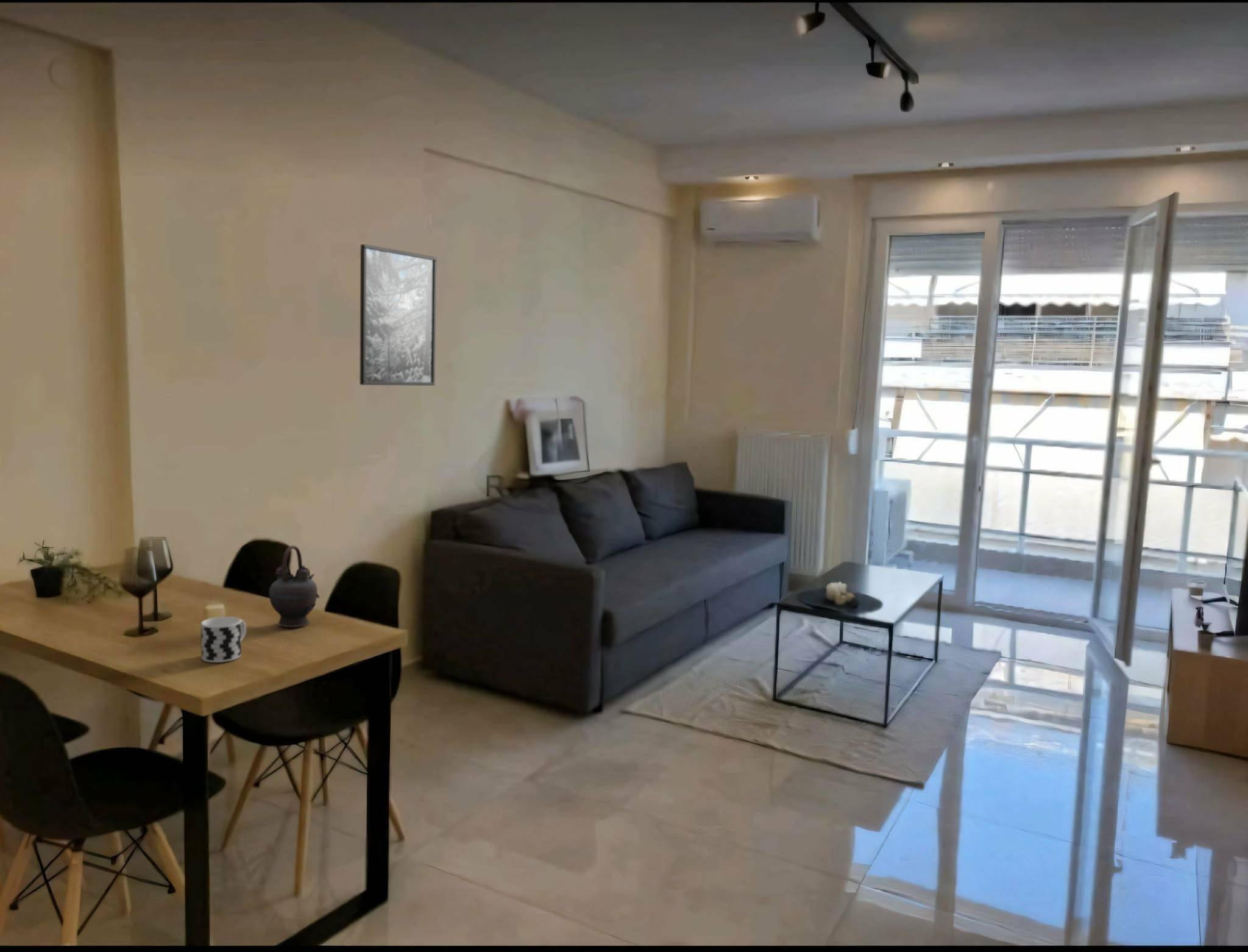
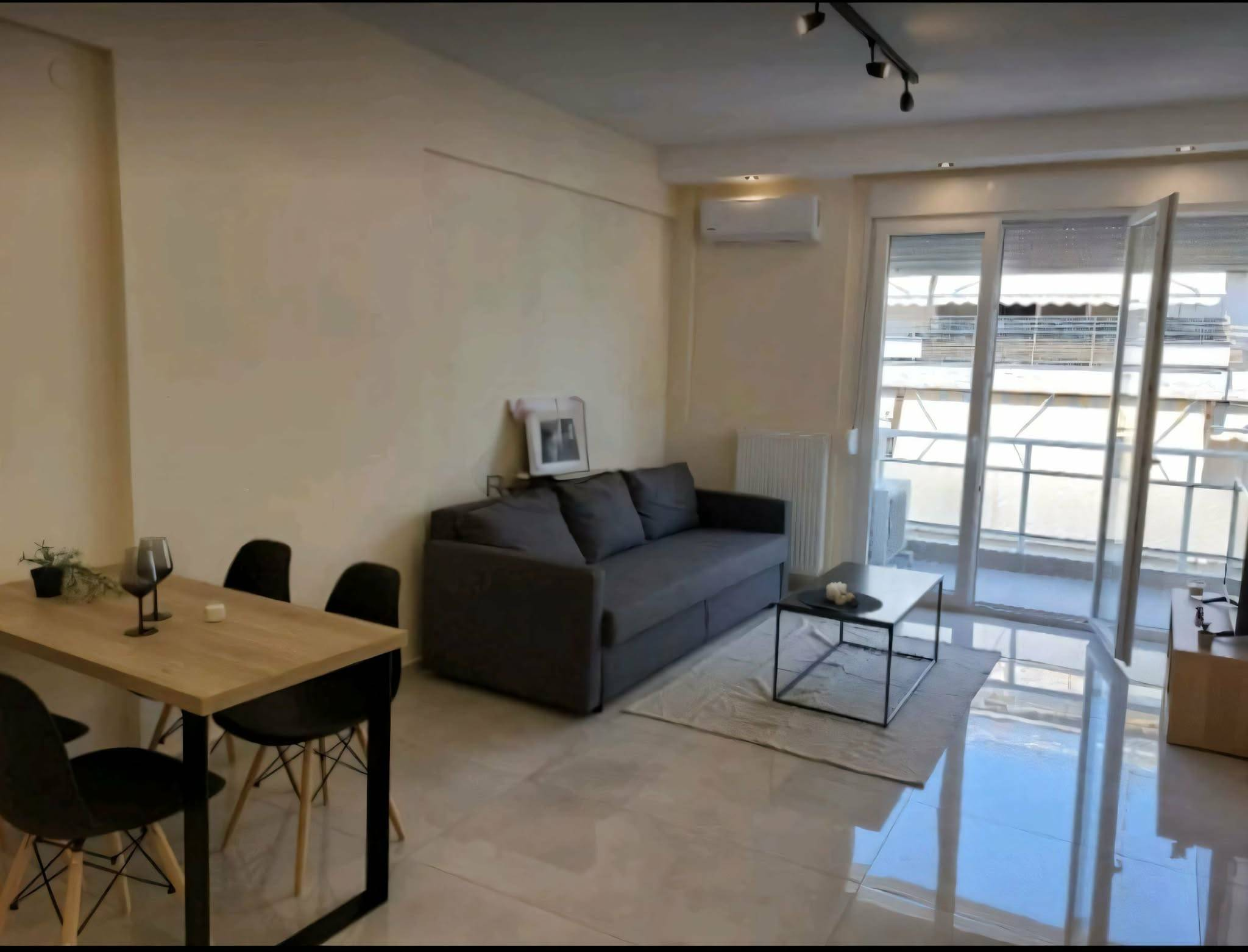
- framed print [359,244,437,386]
- cup [200,616,247,663]
- teapot [268,545,321,628]
